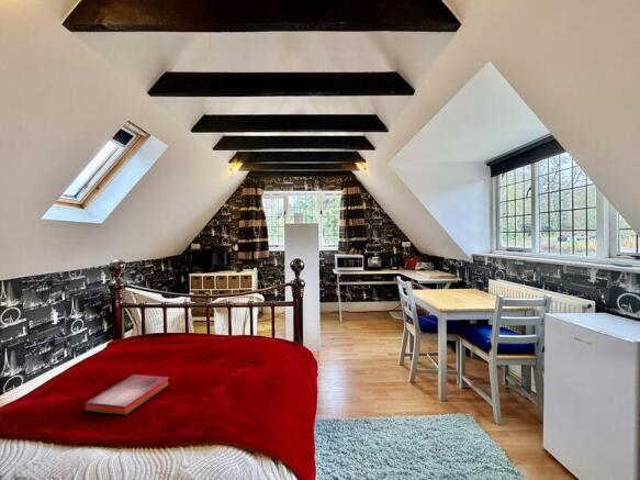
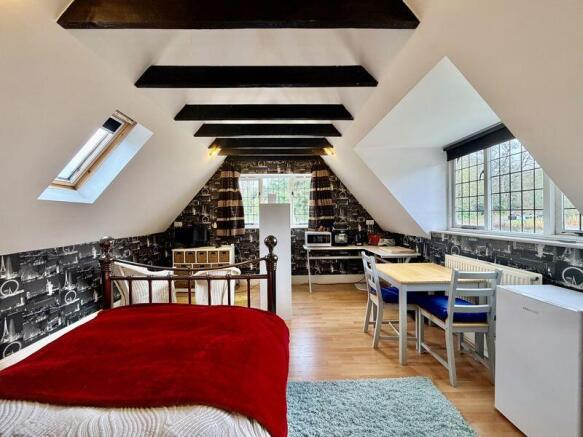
- hardback book [83,373,170,416]
